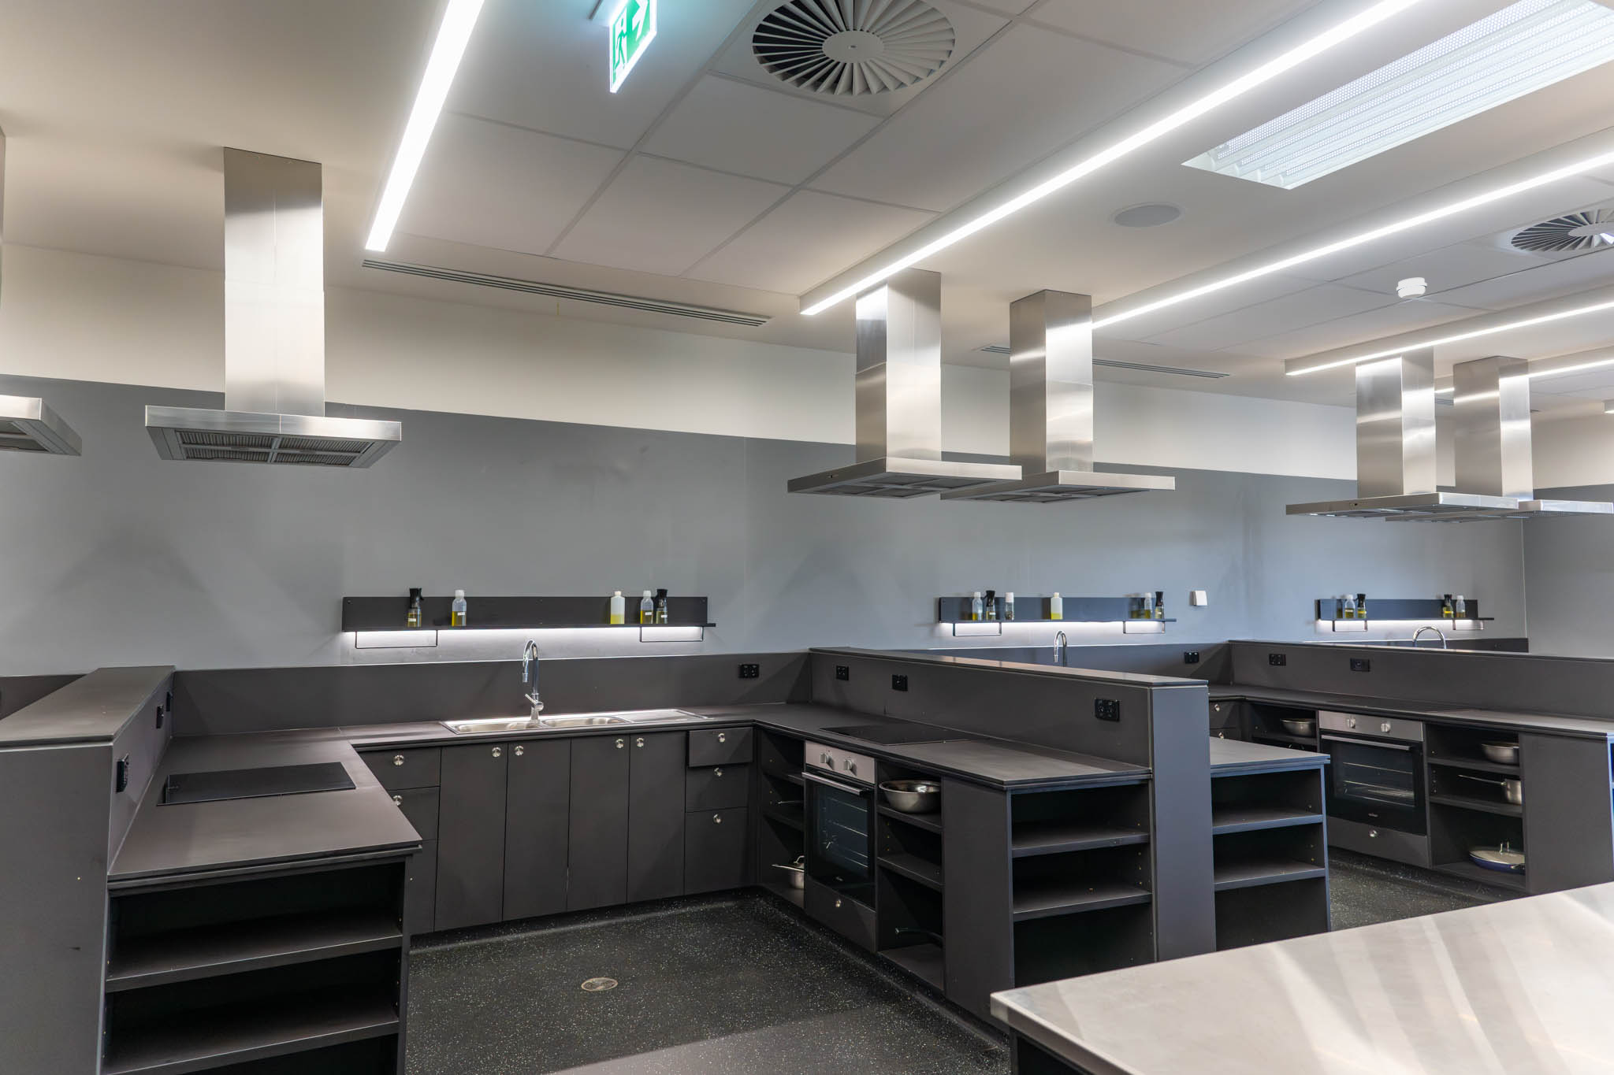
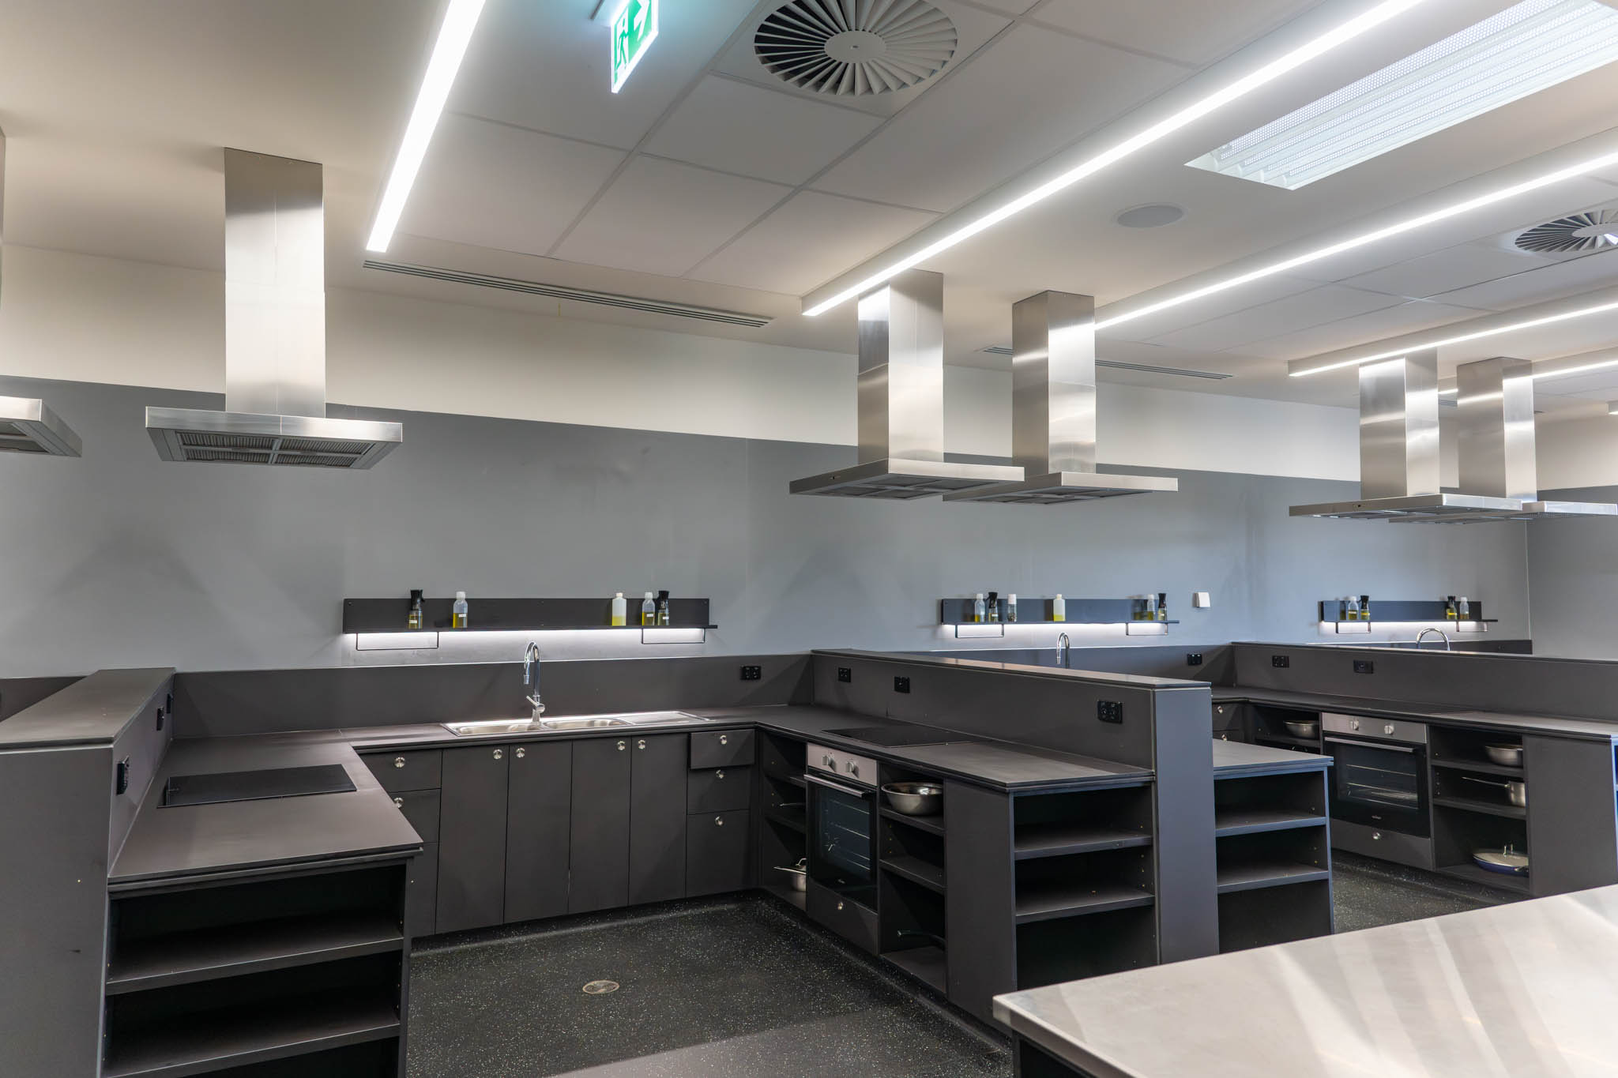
- smoke detector [1396,277,1428,299]
